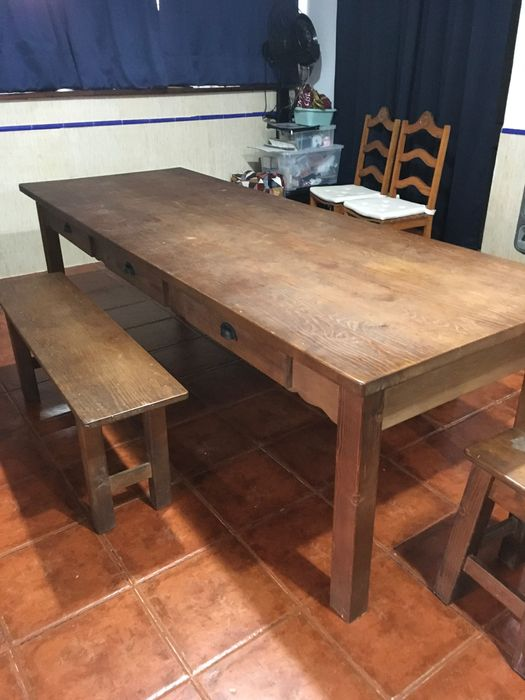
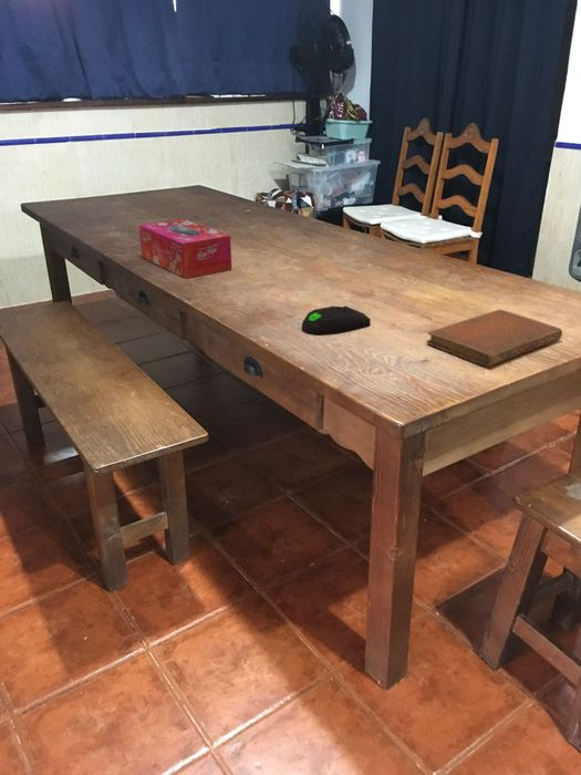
+ tissue box [137,218,232,279]
+ computer mouse [301,306,372,335]
+ notebook [425,309,563,368]
